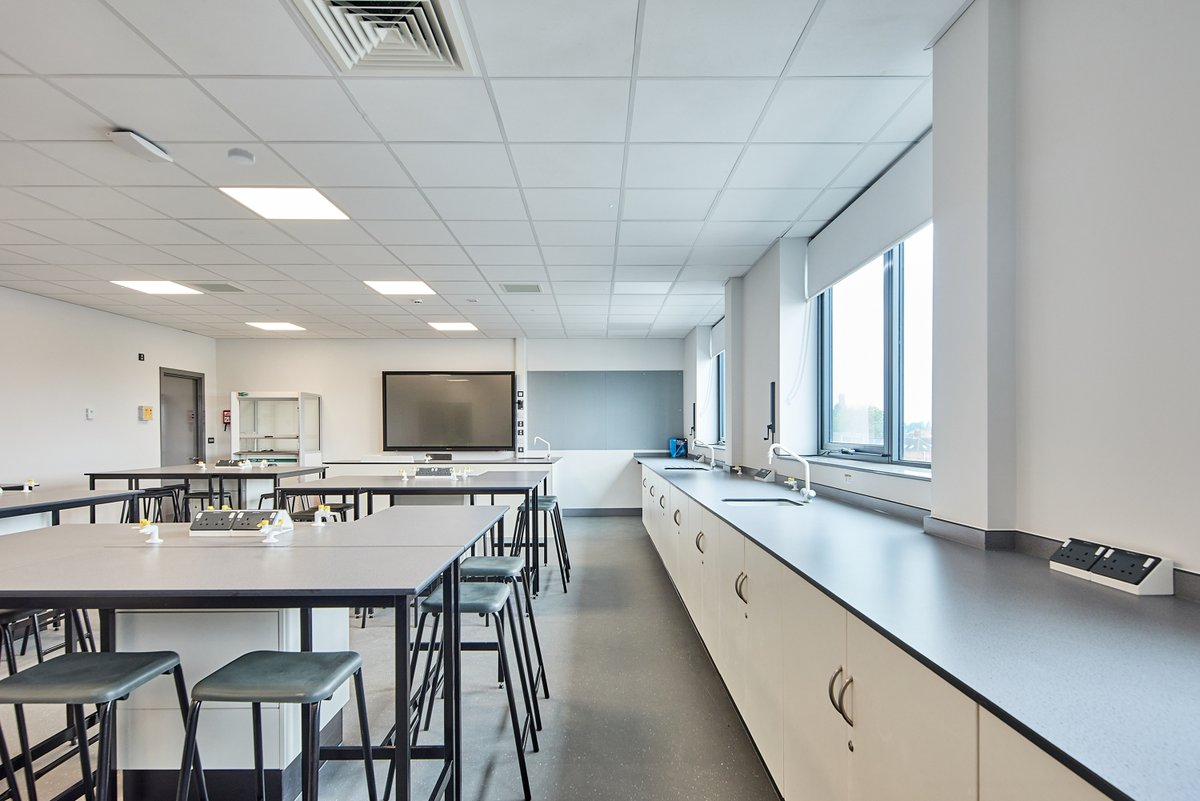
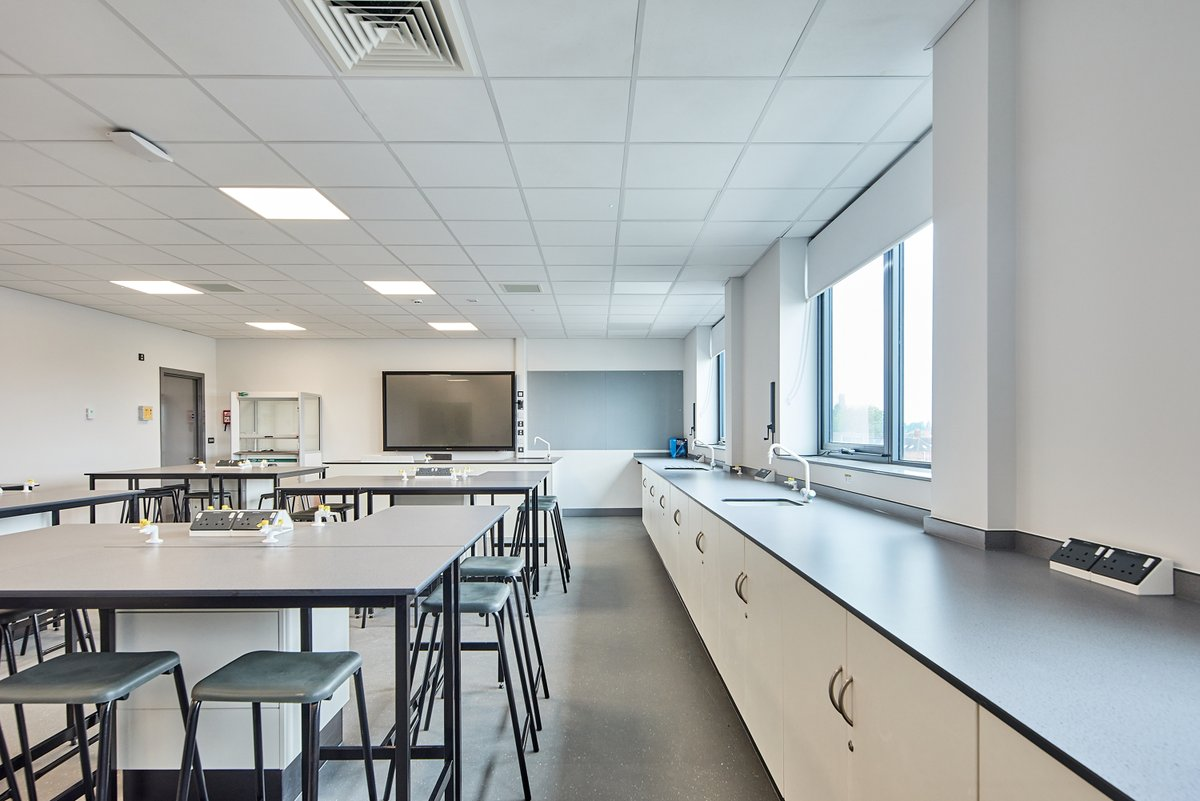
- smoke detector [227,147,255,166]
